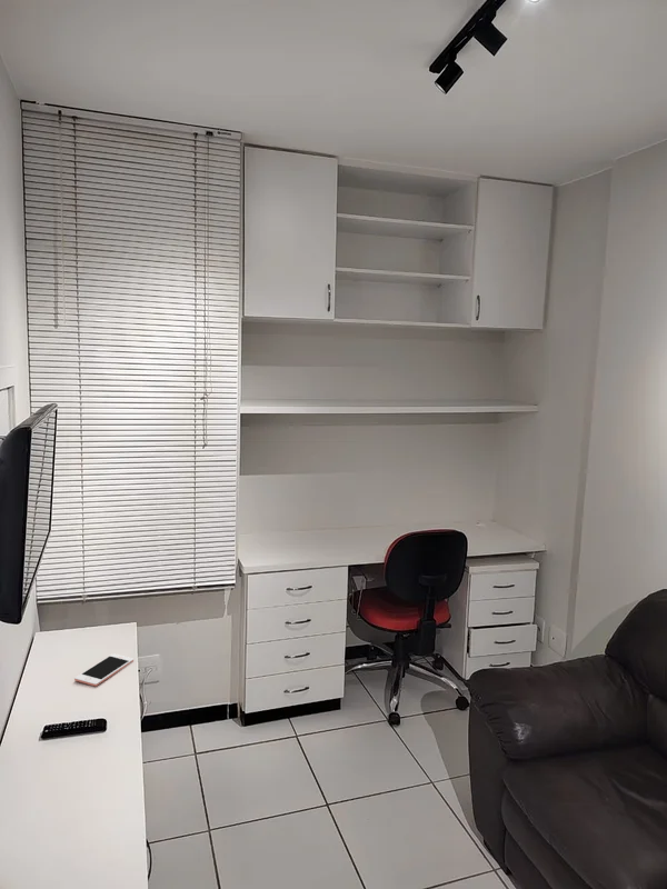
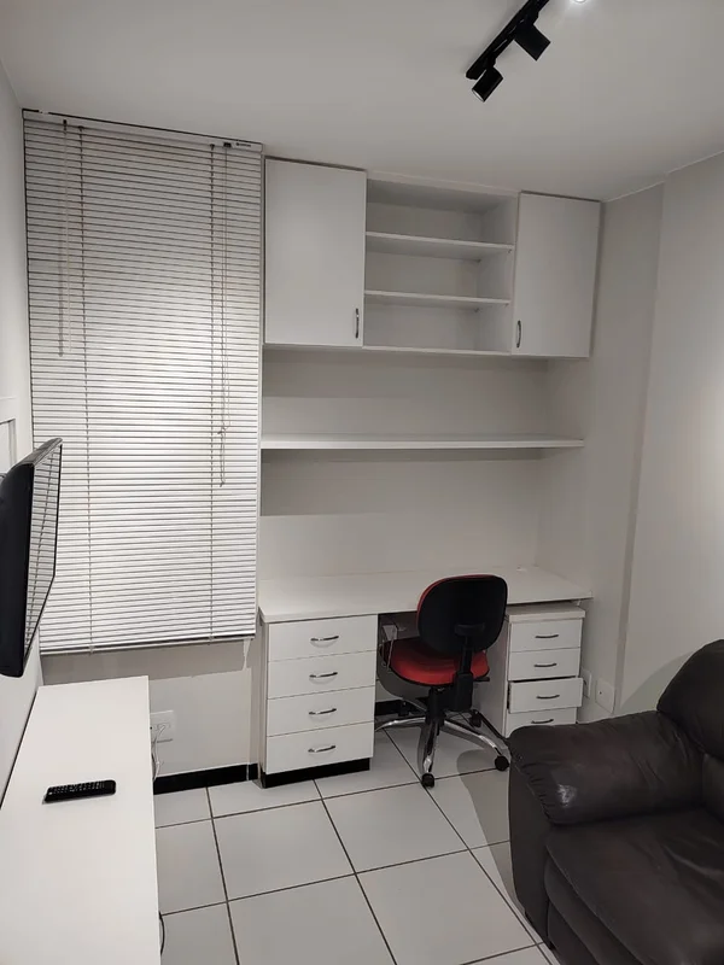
- cell phone [73,652,135,687]
